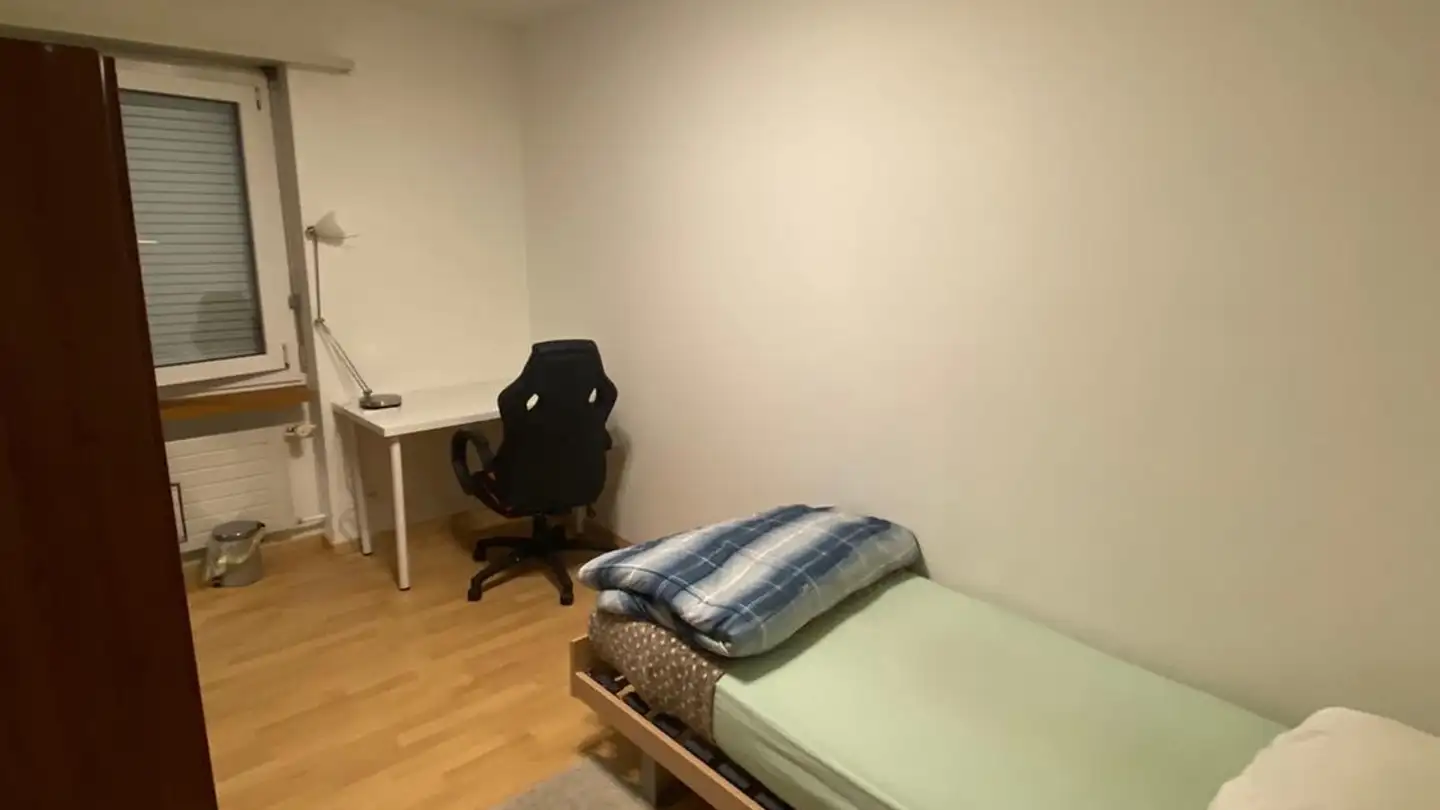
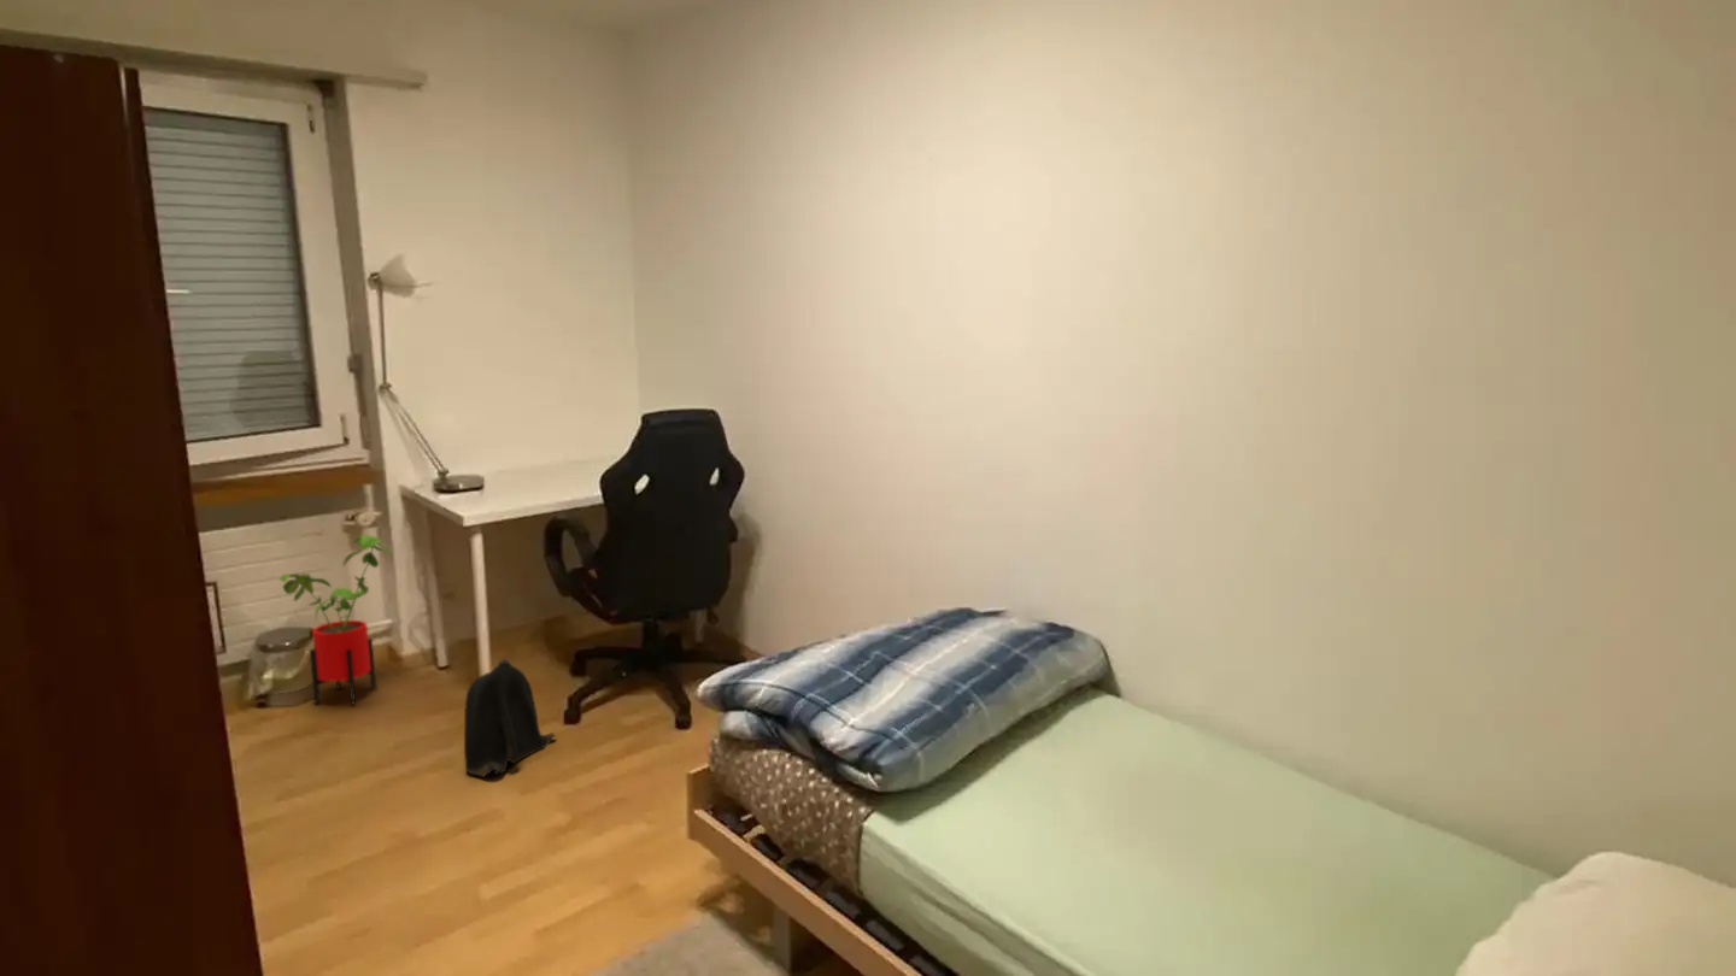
+ backpack [463,657,556,778]
+ house plant [277,534,394,706]
